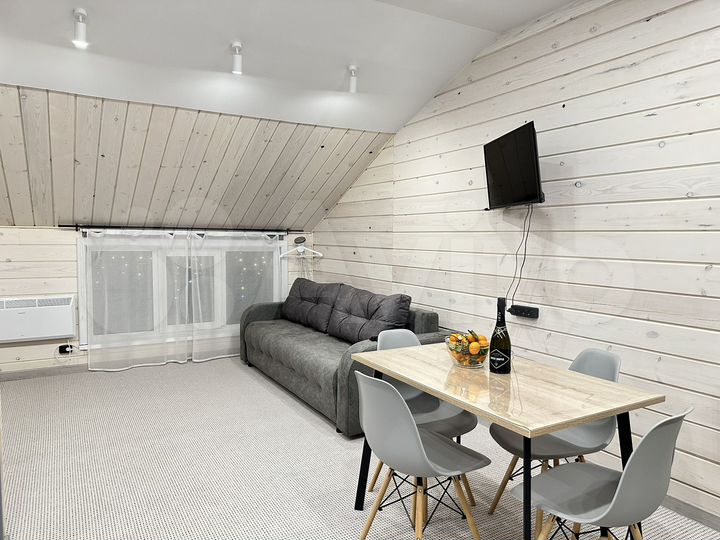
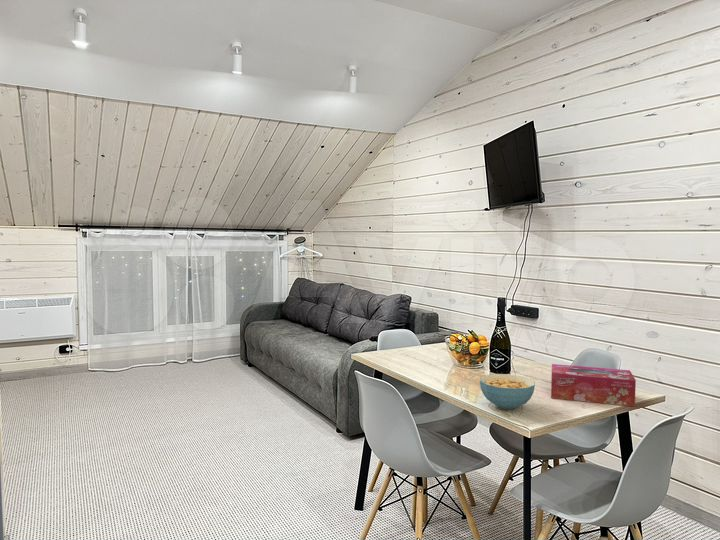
+ cereal bowl [479,373,536,410]
+ tissue box [550,363,637,408]
